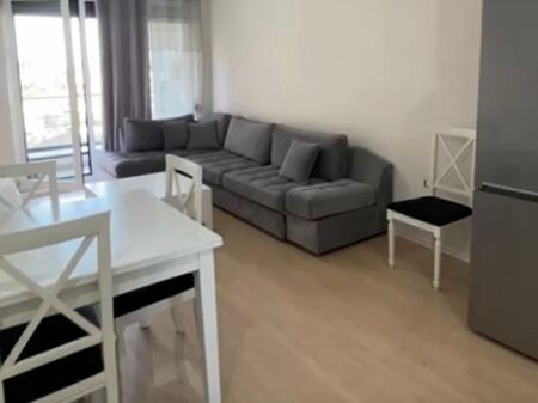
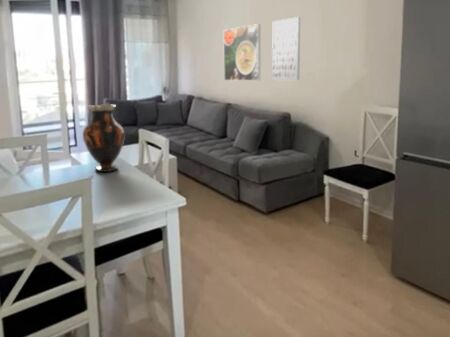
+ wall art [271,16,301,81]
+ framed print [223,23,261,82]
+ vase [82,104,126,173]
